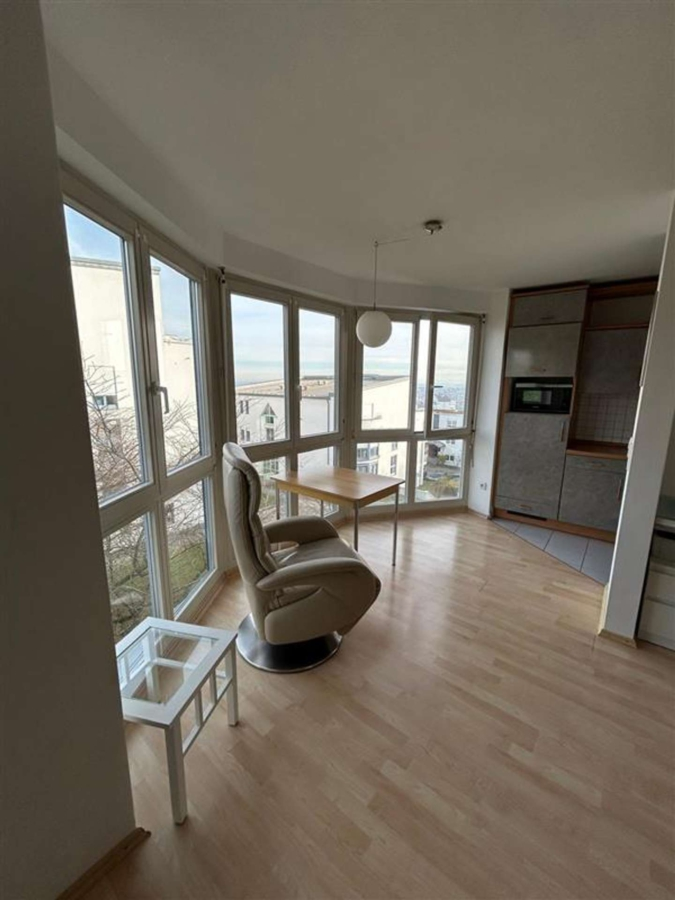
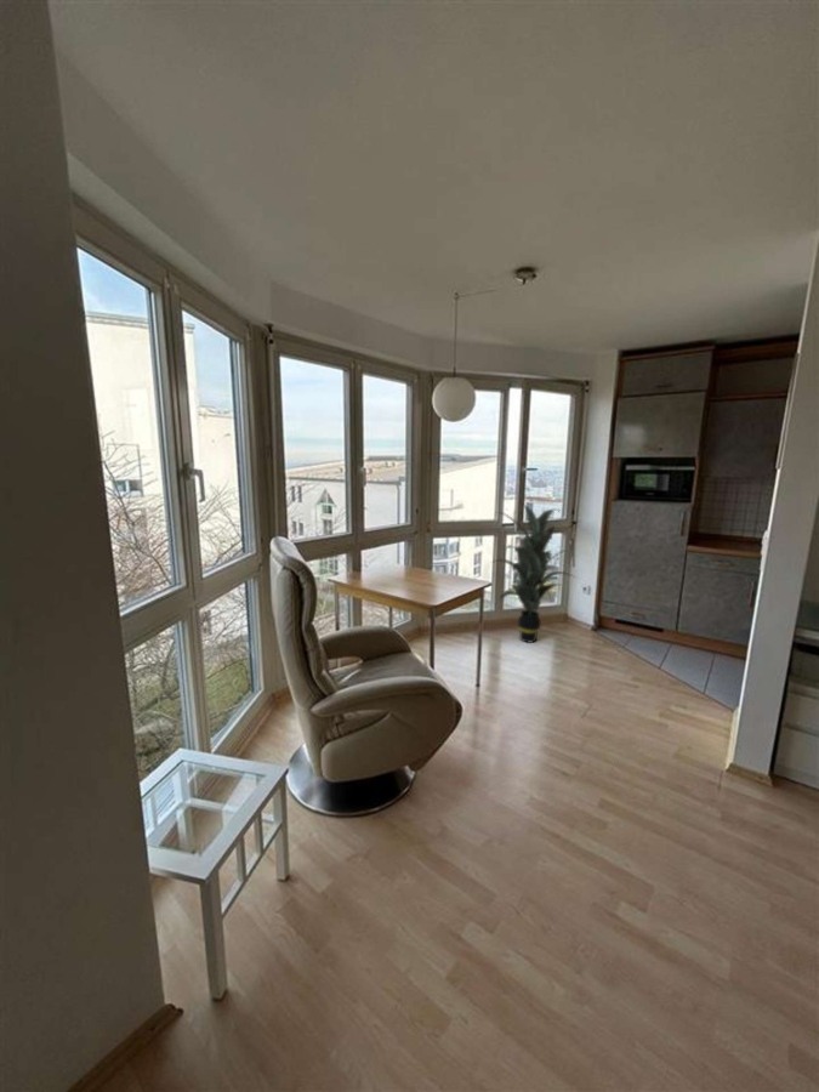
+ indoor plant [490,501,580,644]
